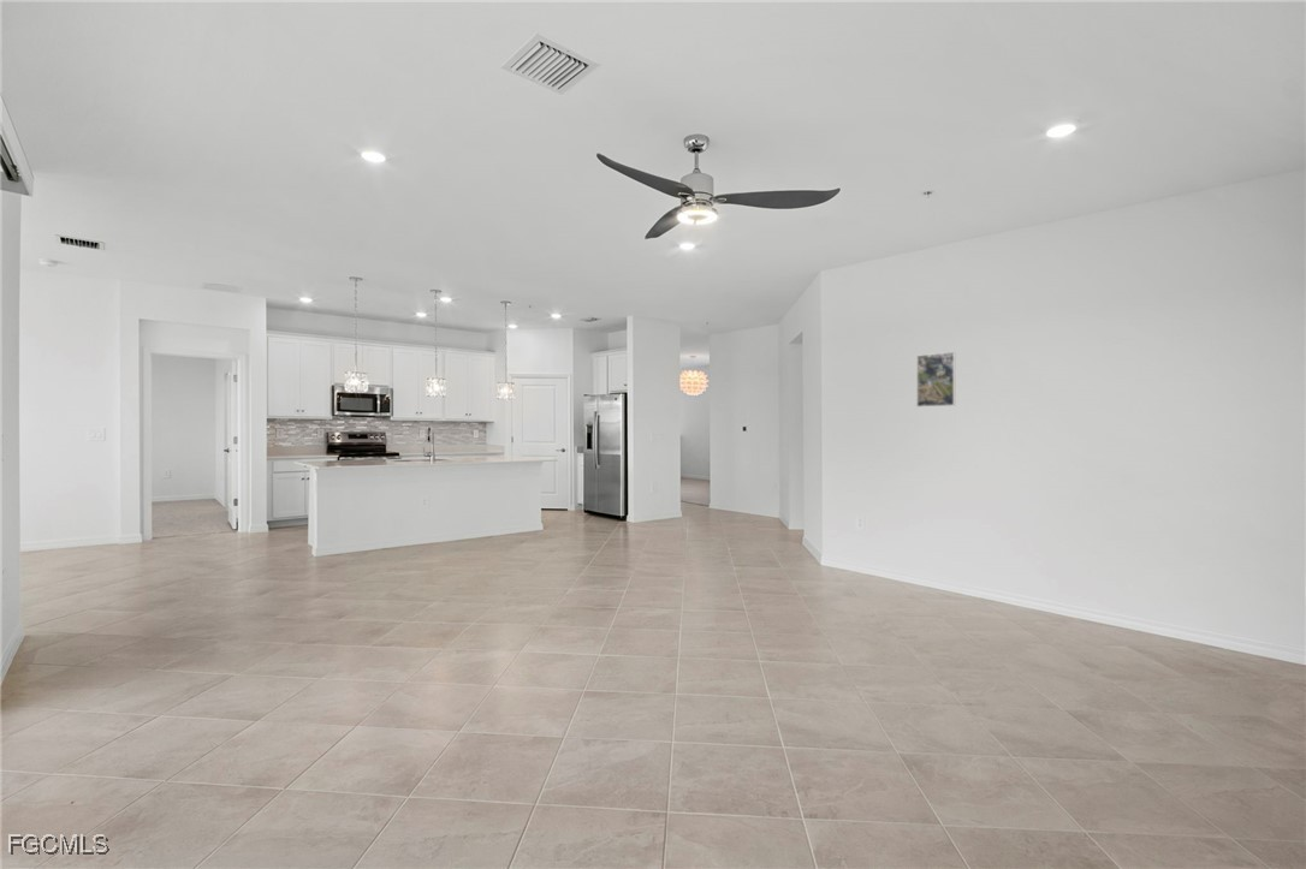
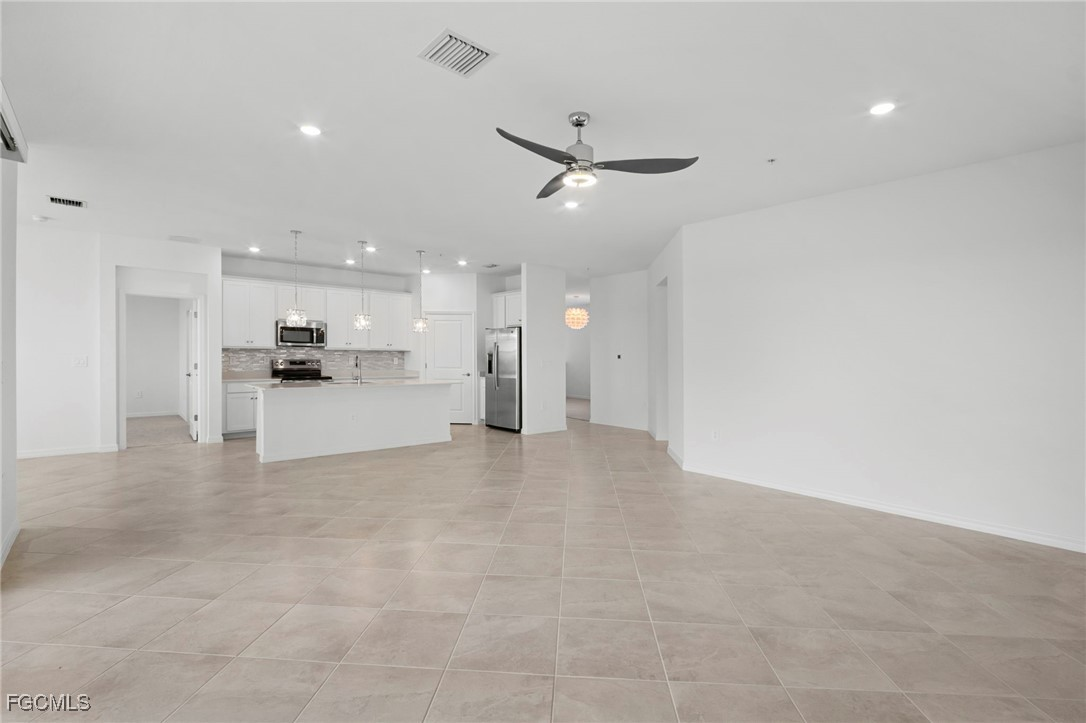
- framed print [915,351,956,407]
